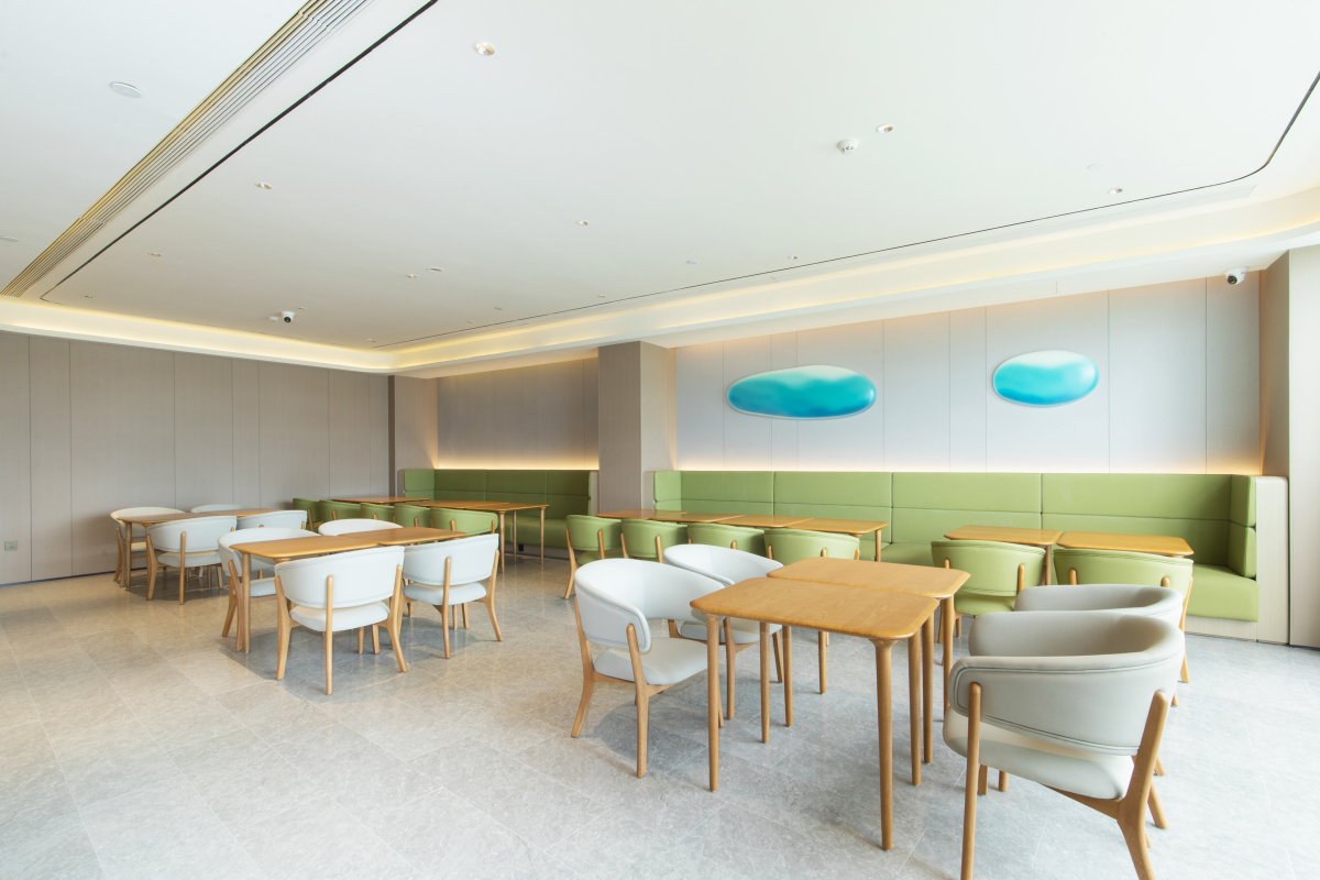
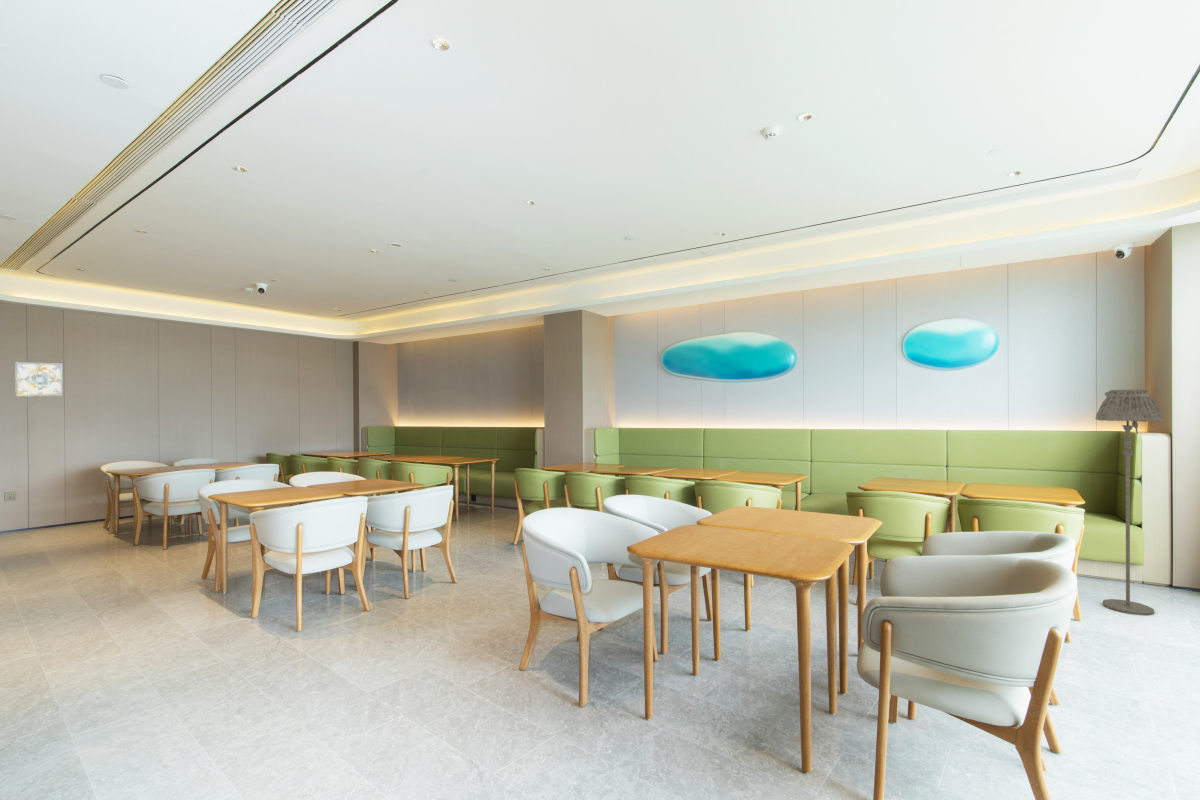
+ floor lamp [1094,389,1164,616]
+ wall art [14,361,64,397]
